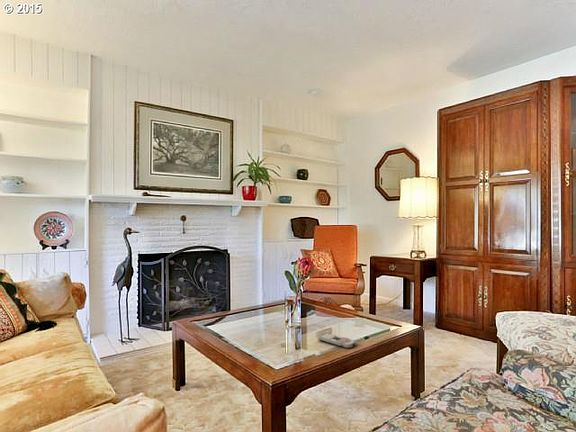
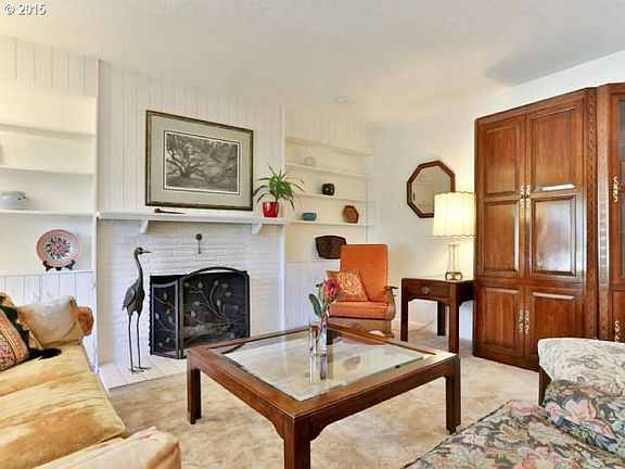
- remote control [317,332,358,350]
